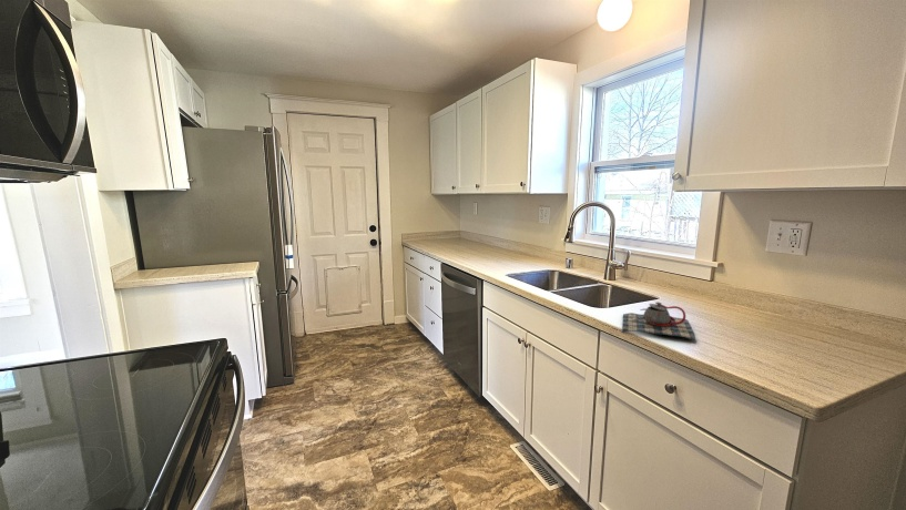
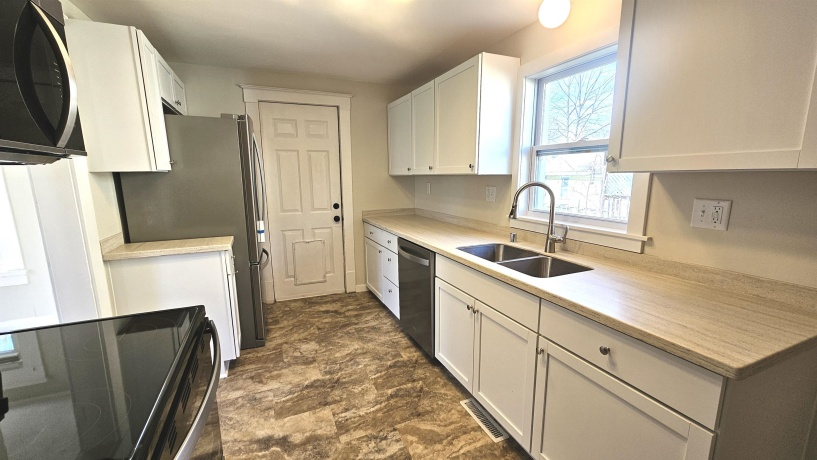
- teapot [621,300,696,341]
